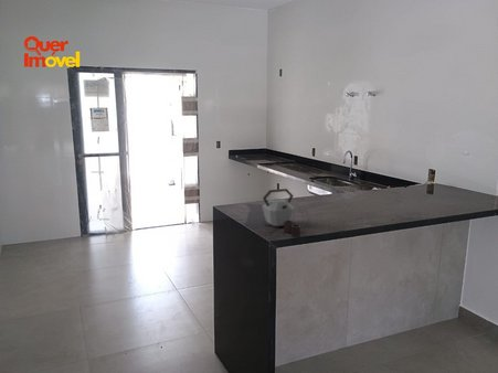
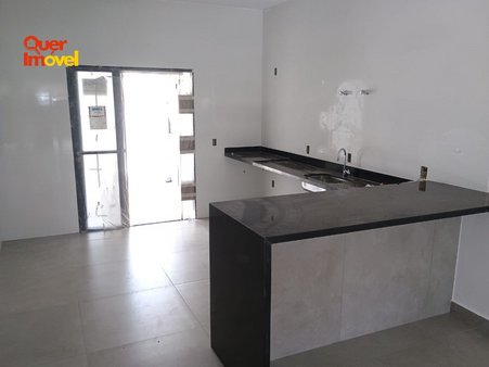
- kettle [262,188,301,238]
